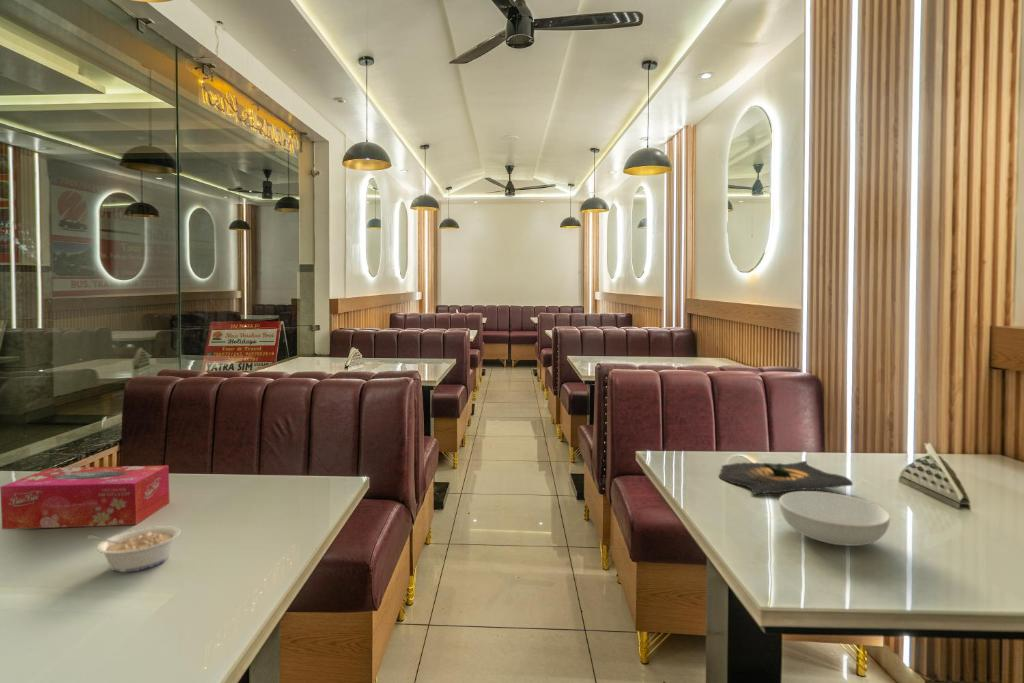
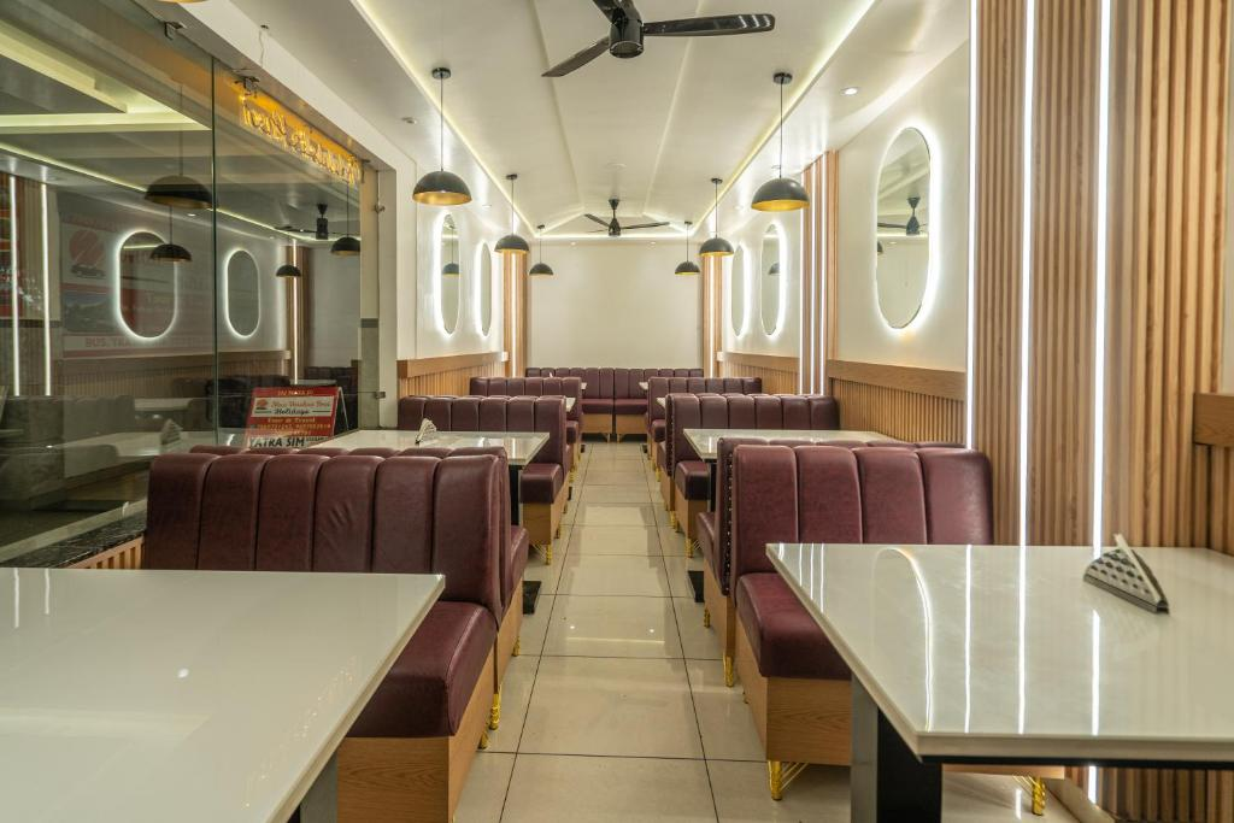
- tequila [718,460,854,496]
- legume [86,525,182,573]
- tissue box [0,464,171,530]
- serving bowl [778,490,891,547]
